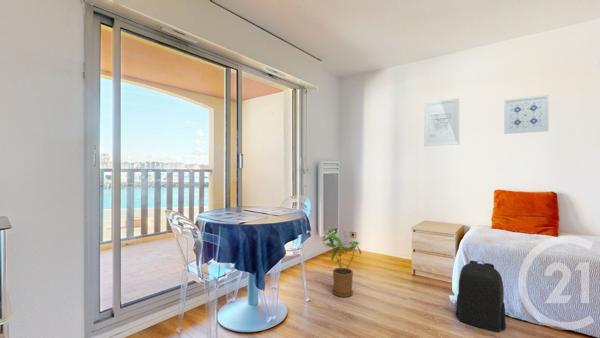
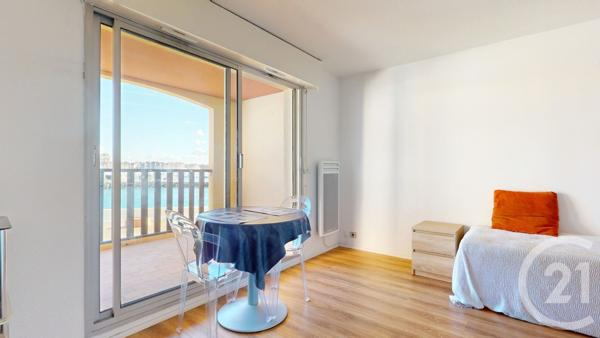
- wall art [423,97,460,147]
- house plant [321,227,362,298]
- wall art [503,94,550,135]
- backpack [455,259,507,333]
